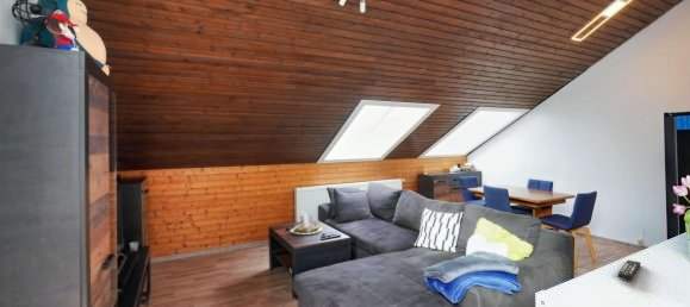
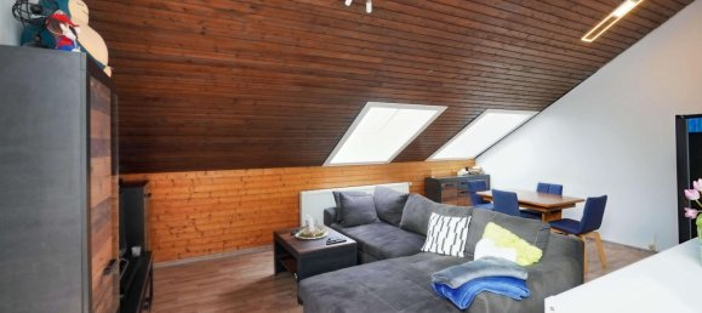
- remote control [616,259,641,281]
